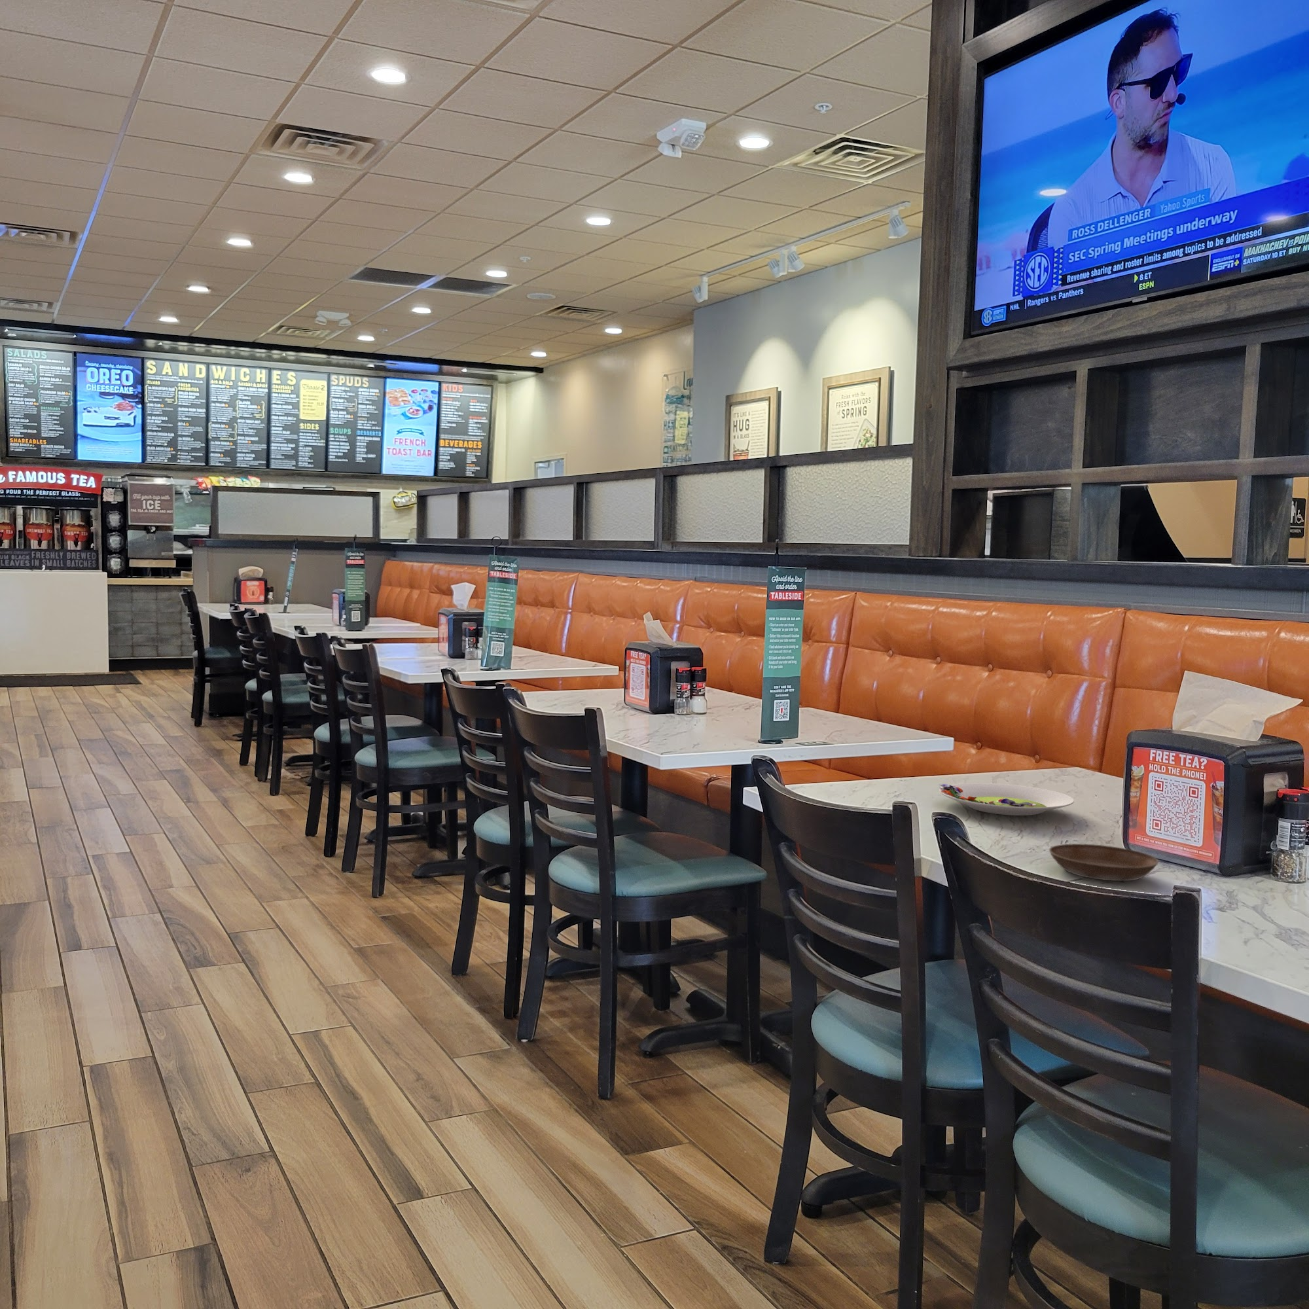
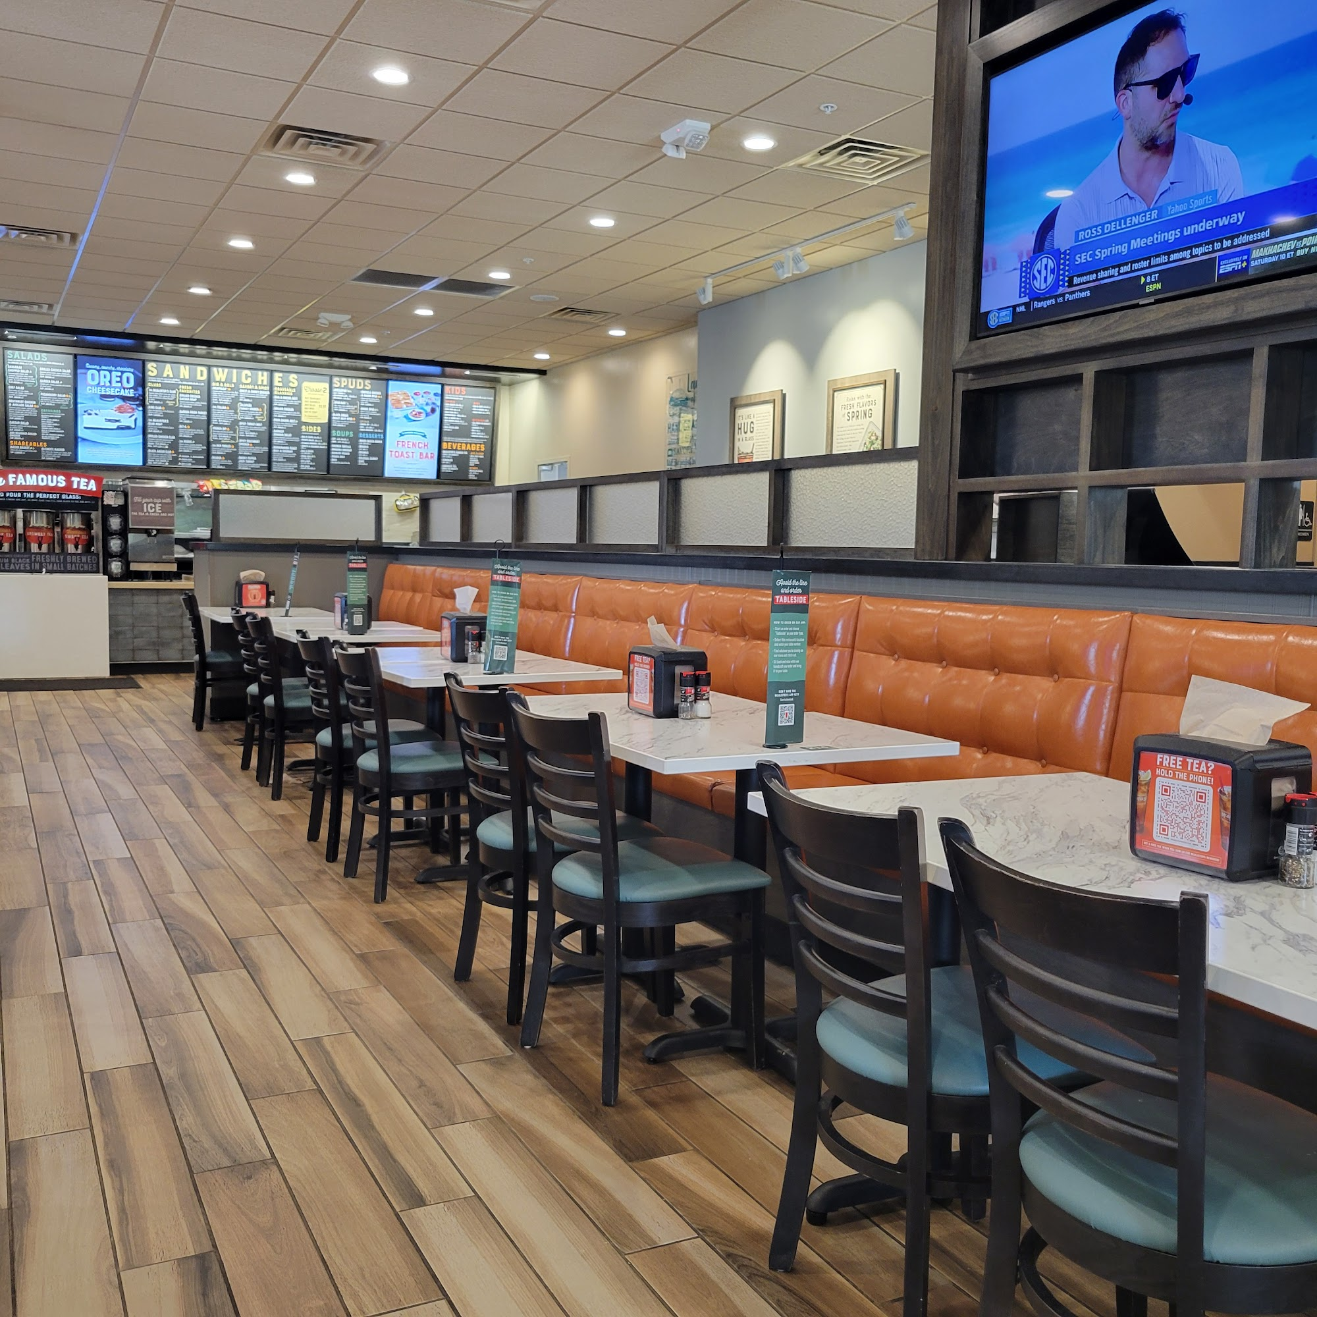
- saucer [1049,843,1160,881]
- salad plate [939,783,1075,816]
